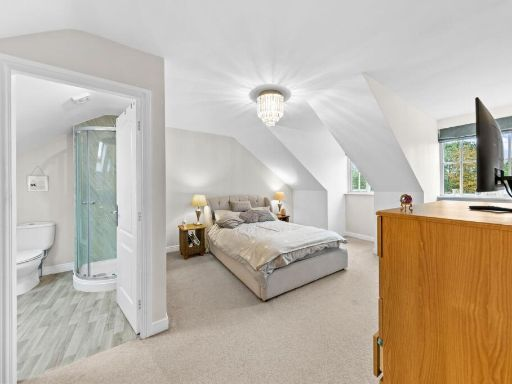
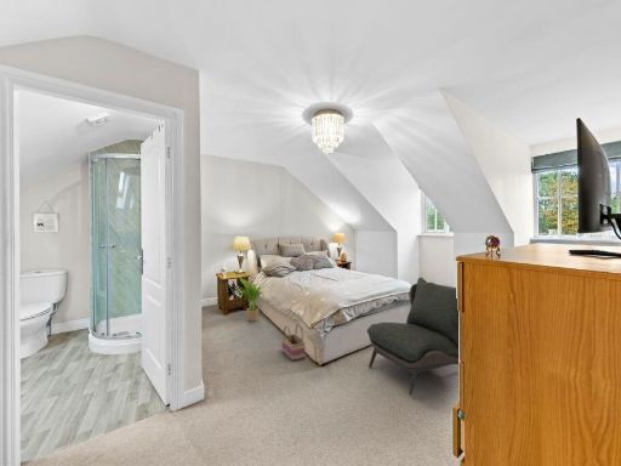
+ potted plant [233,275,268,323]
+ basket [280,323,307,362]
+ armless chair [365,277,460,396]
